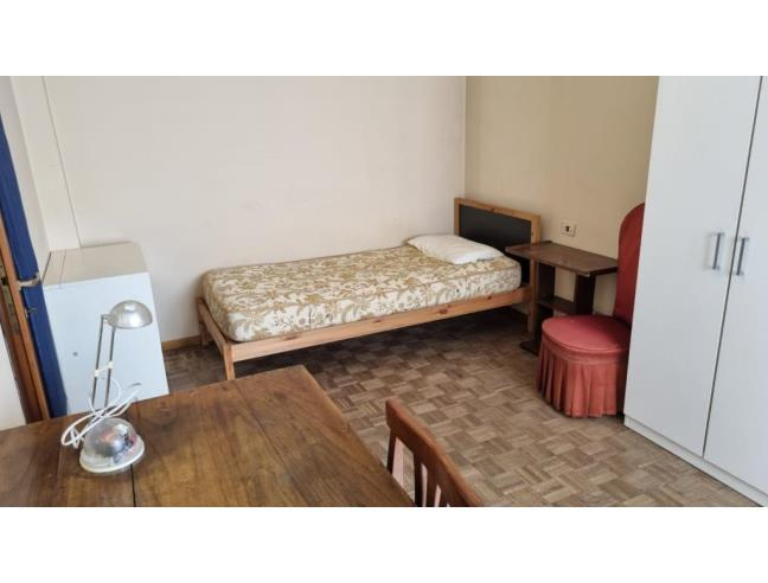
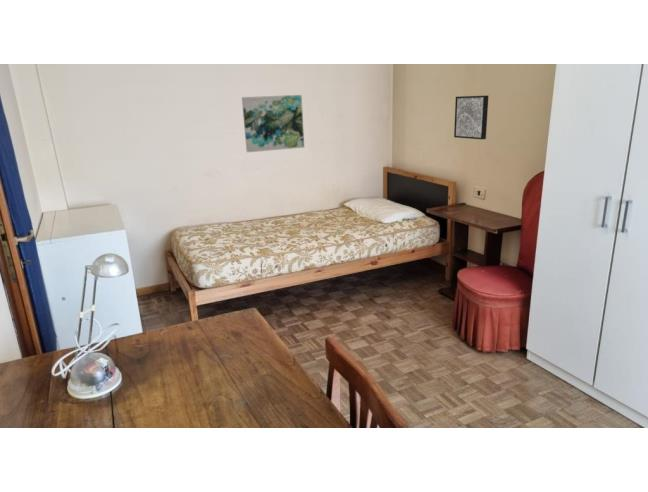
+ wall art [241,94,305,153]
+ wall art [453,94,489,140]
